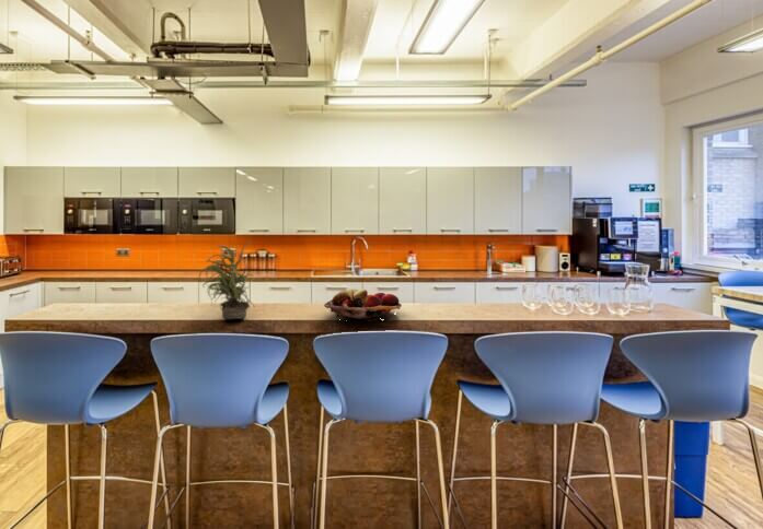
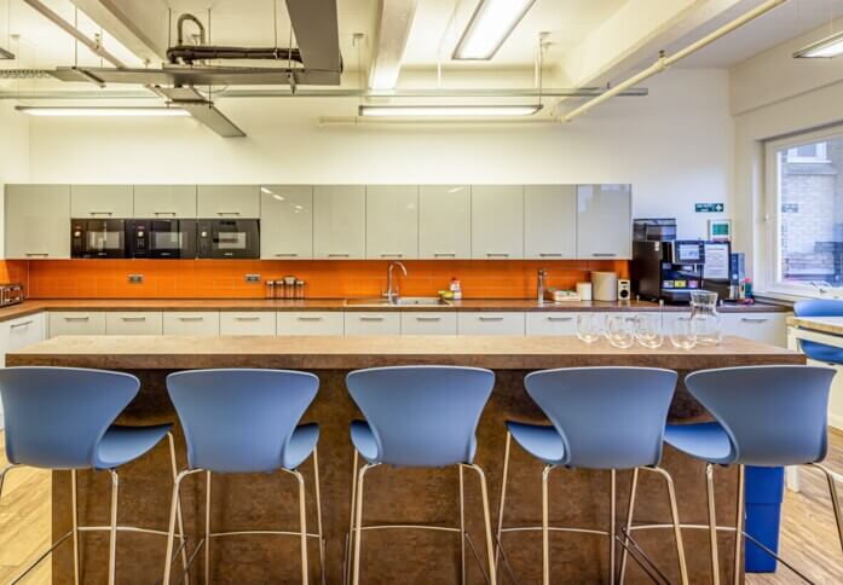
- potted plant [198,242,255,320]
- fruit basket [323,287,403,322]
